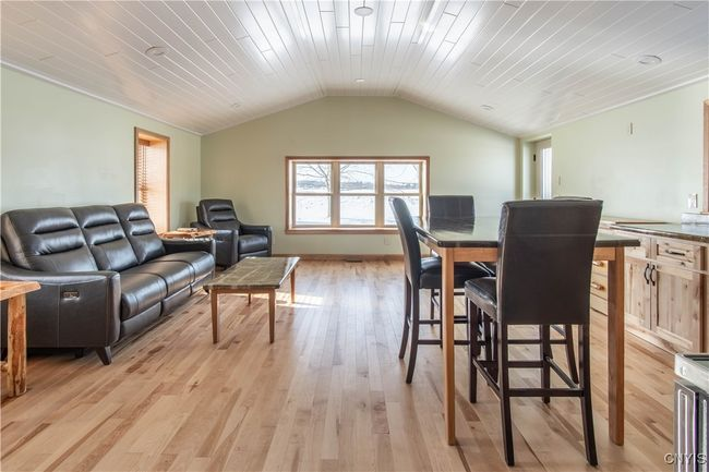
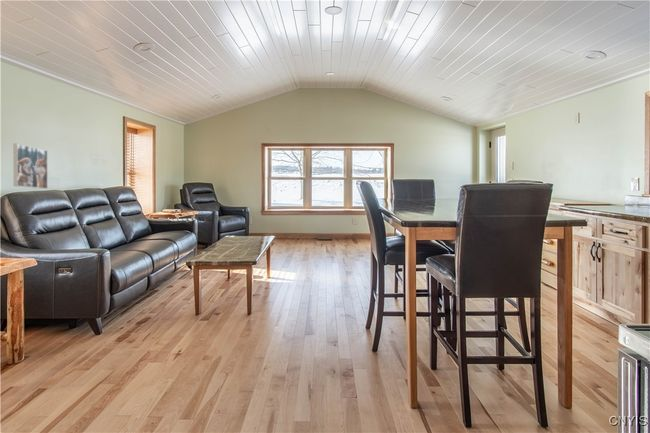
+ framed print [13,143,49,190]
